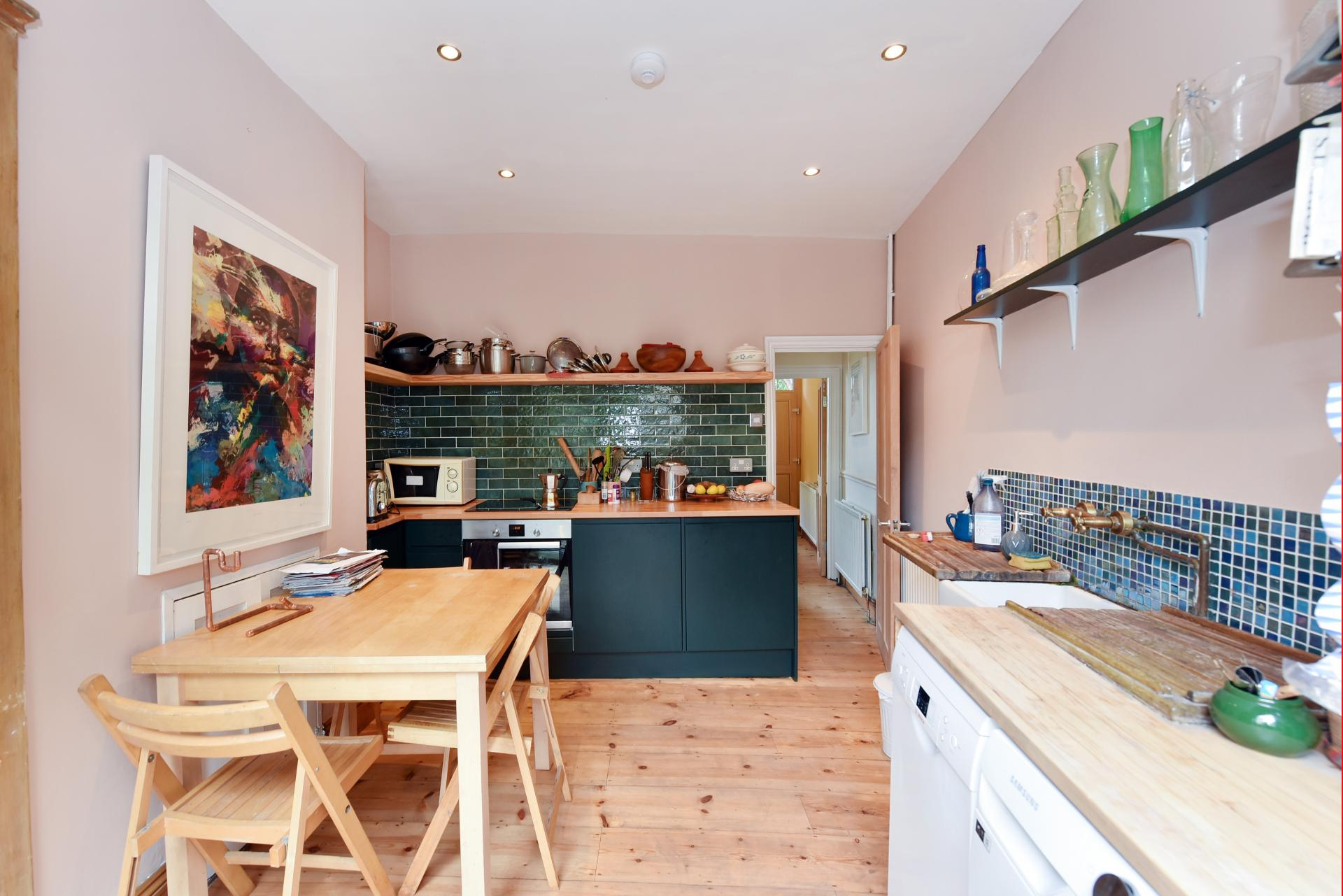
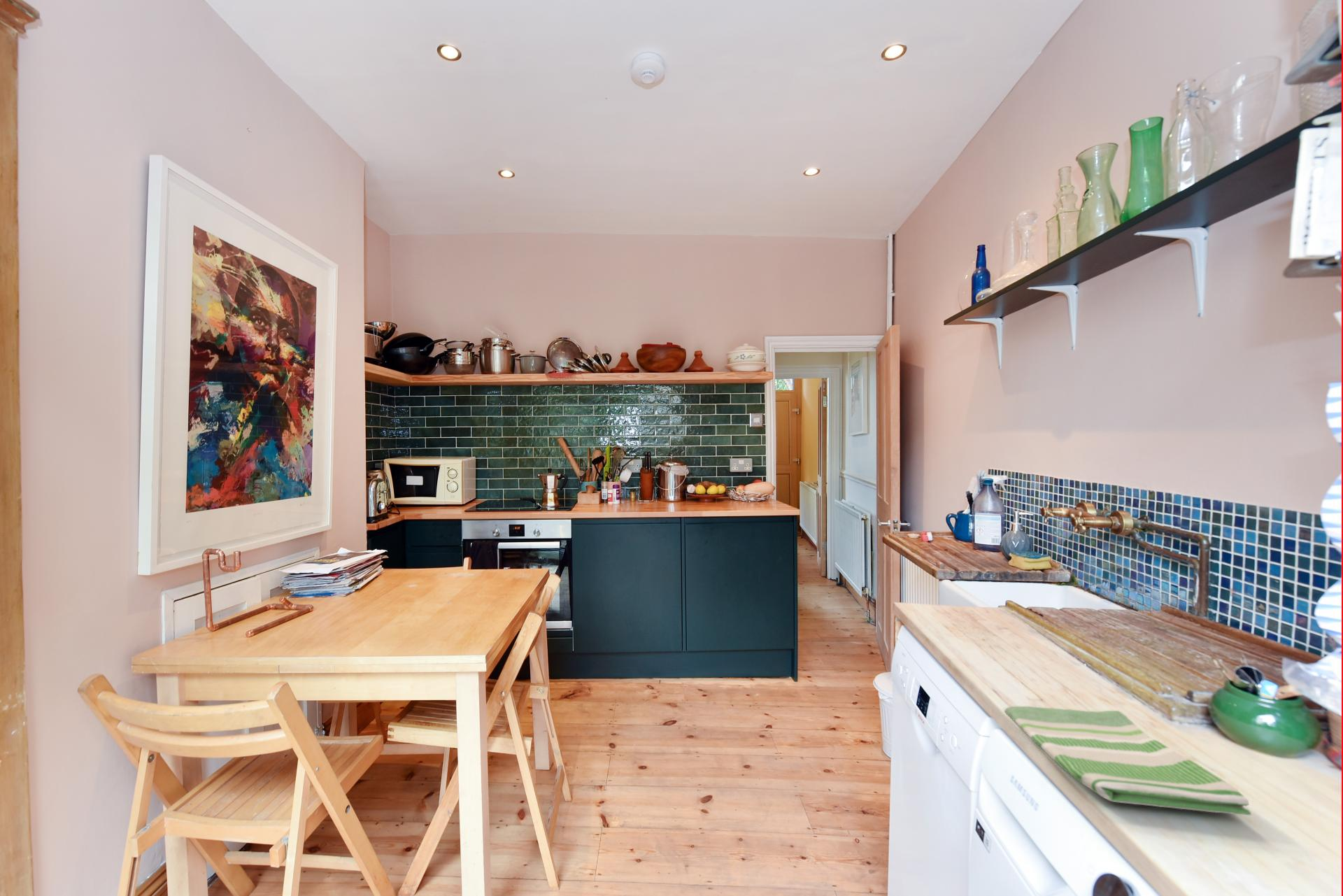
+ dish towel [1004,706,1252,816]
